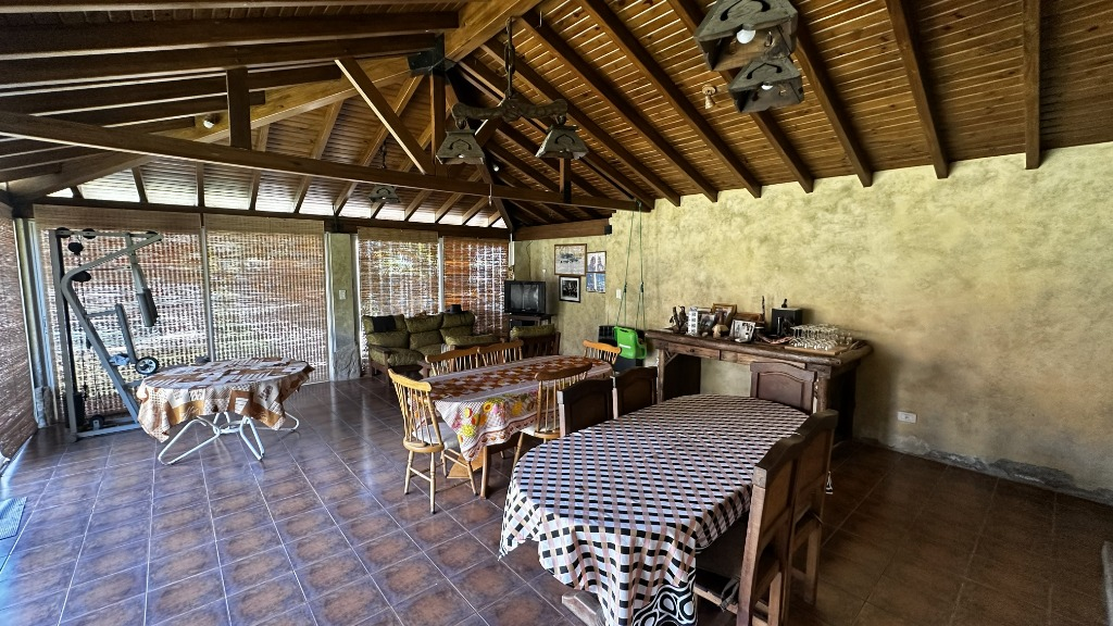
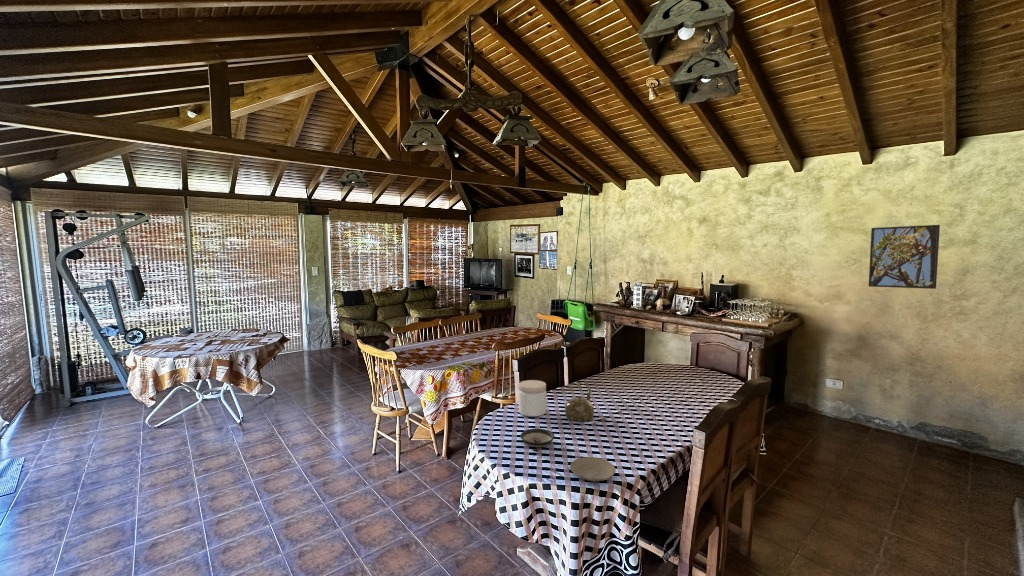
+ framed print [868,224,941,290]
+ teapot [564,388,595,422]
+ plate [569,456,616,482]
+ saucer [519,427,556,448]
+ jar [518,379,547,417]
